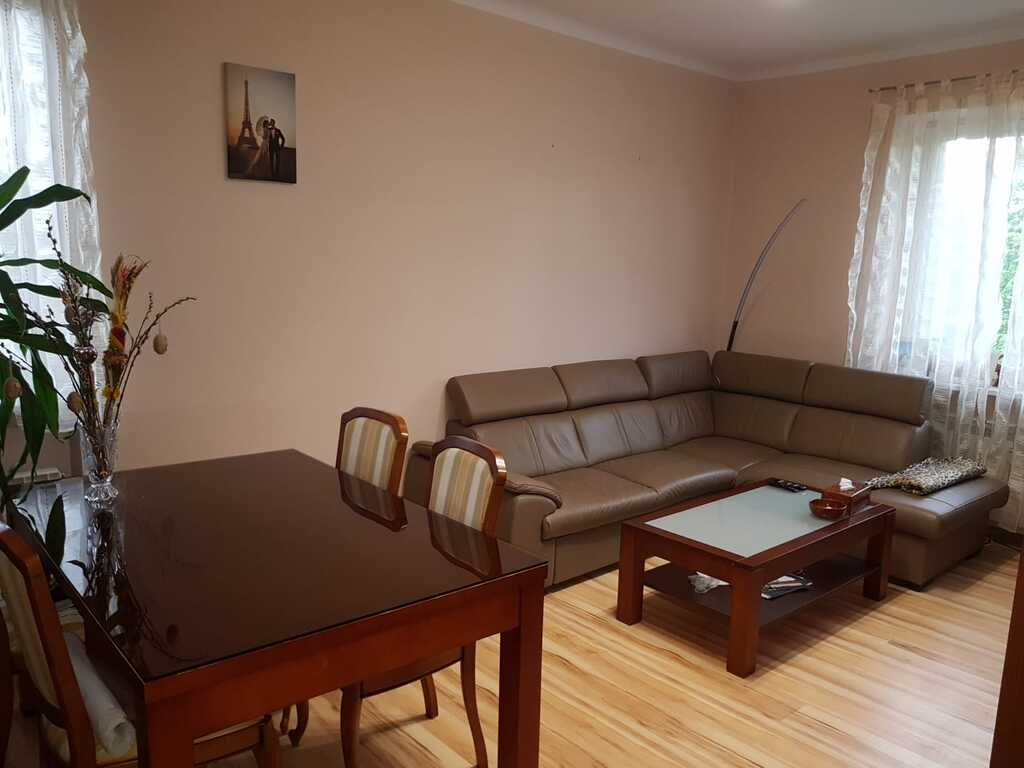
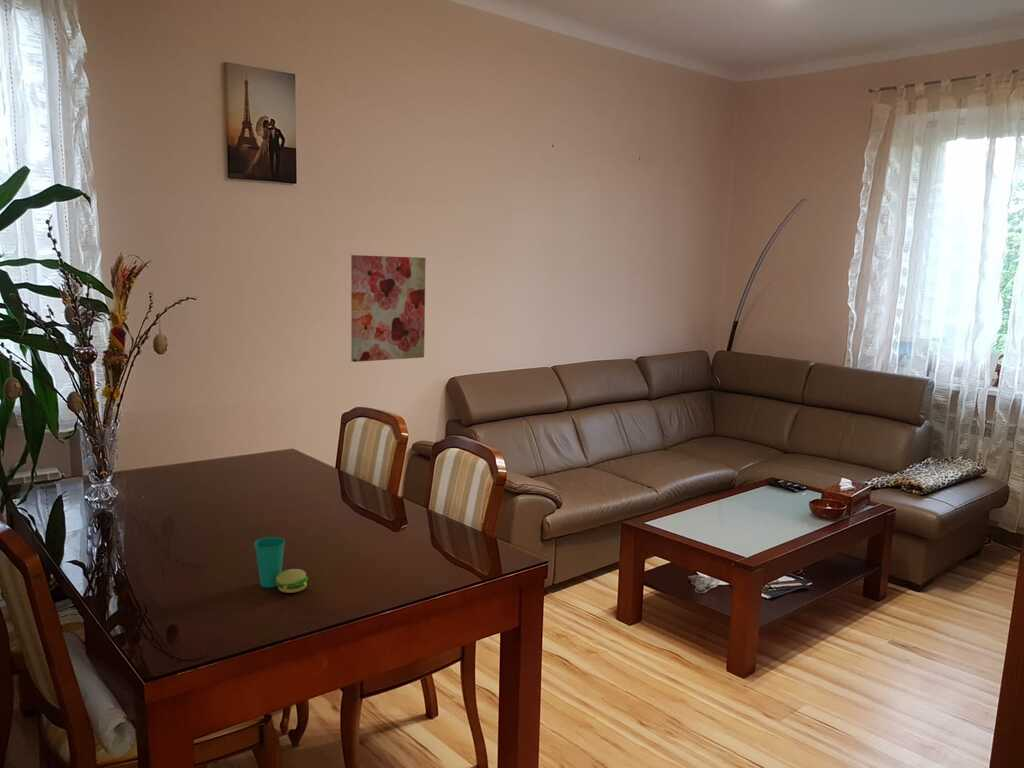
+ cup [253,536,309,594]
+ wall art [350,254,427,363]
